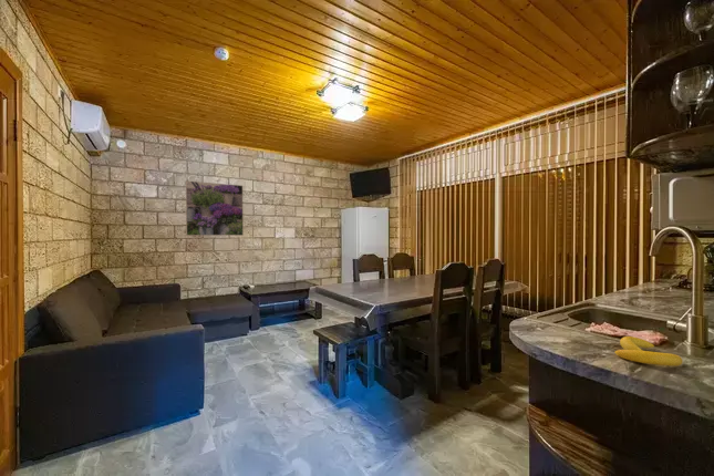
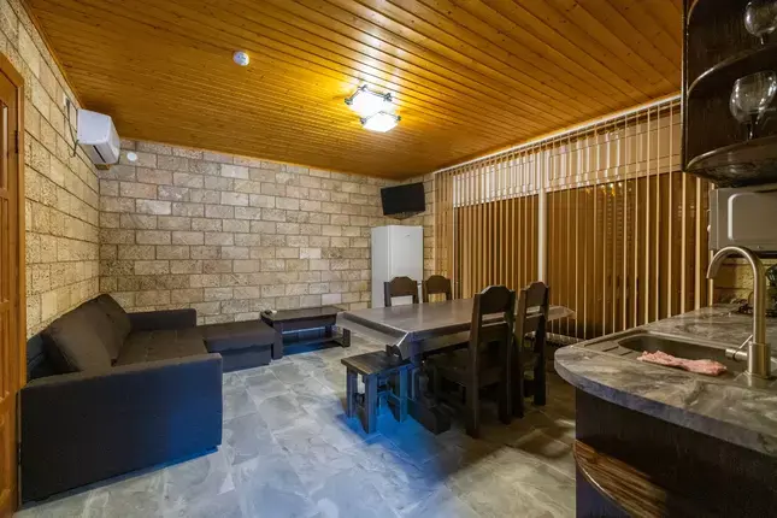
- banana [614,335,683,366]
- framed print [185,179,245,237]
